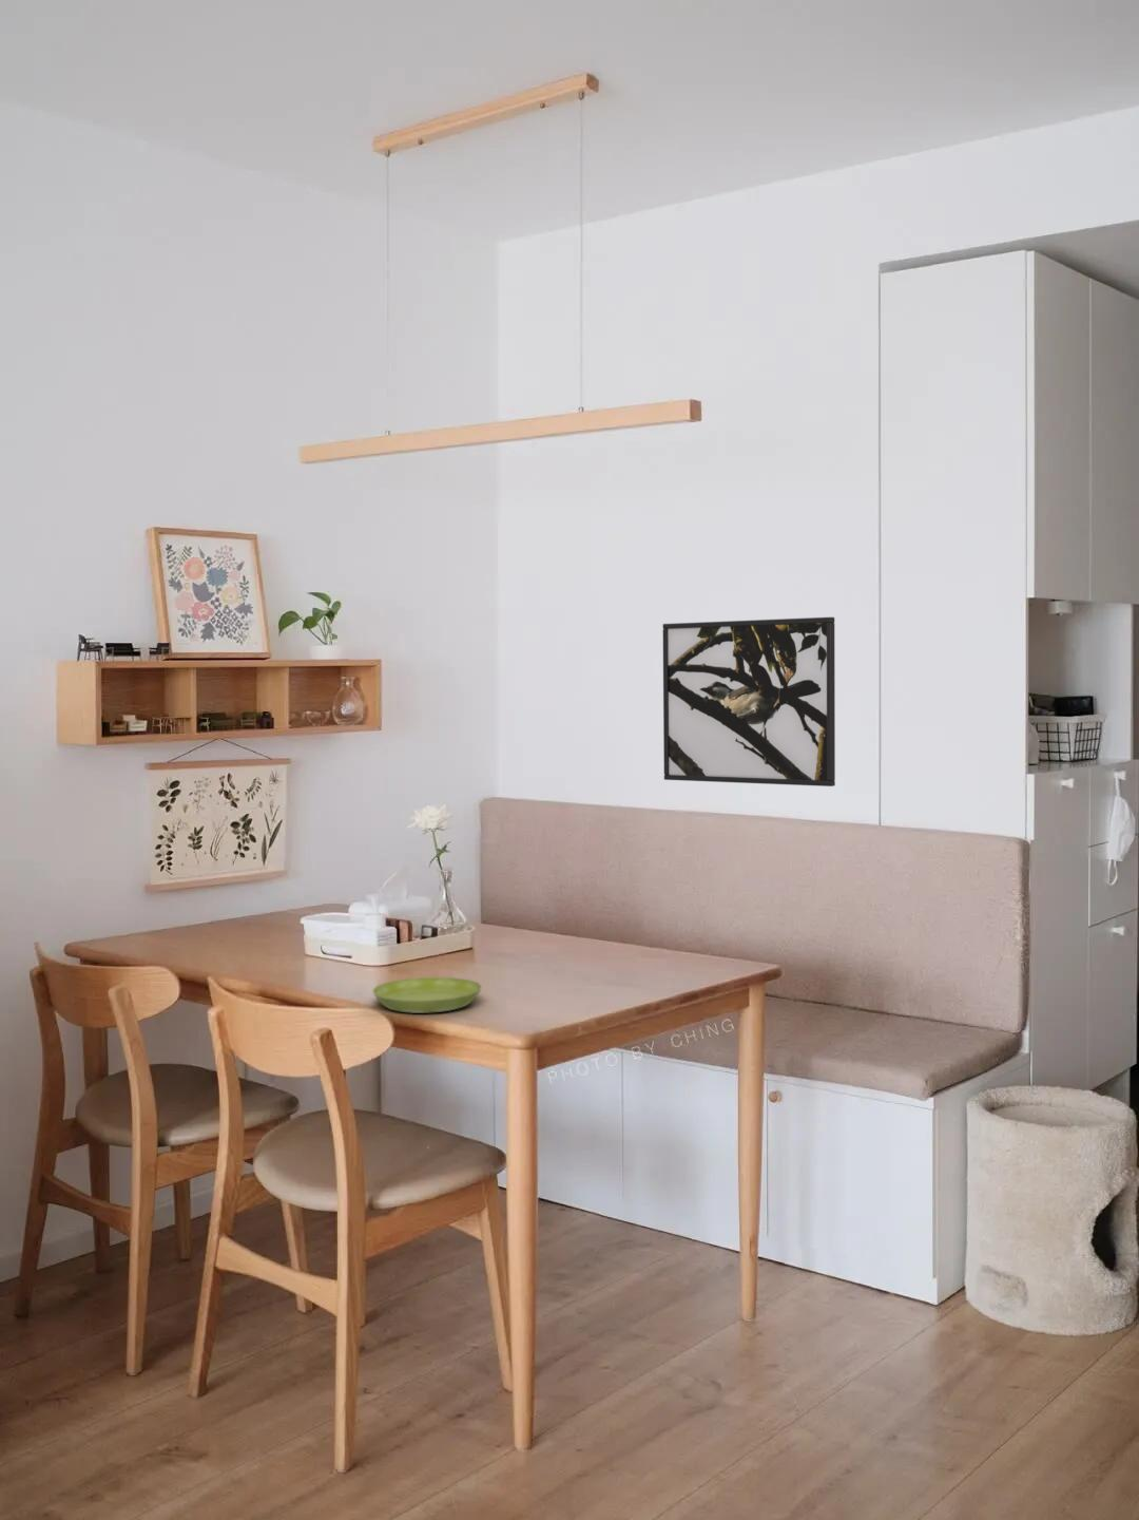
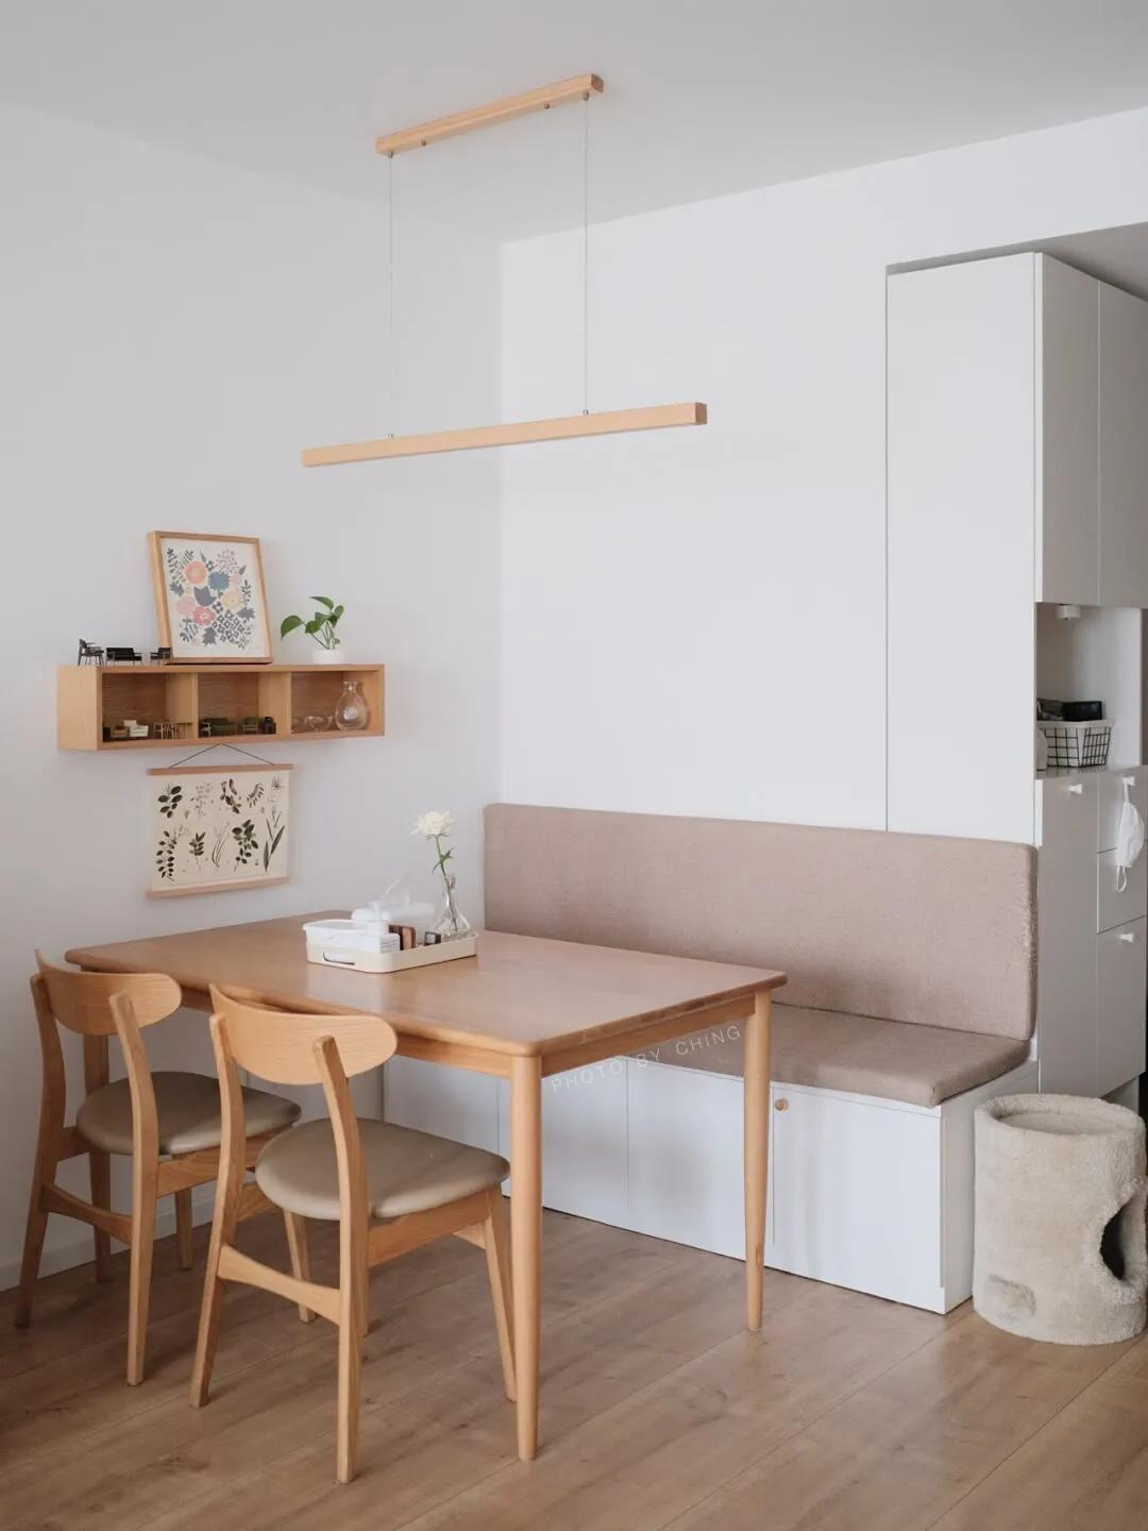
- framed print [663,616,836,788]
- saucer [371,977,483,1015]
